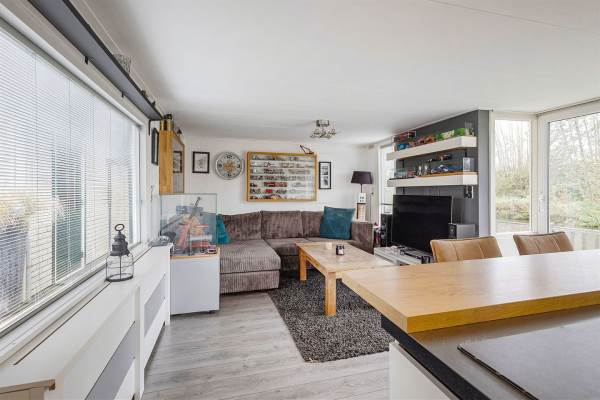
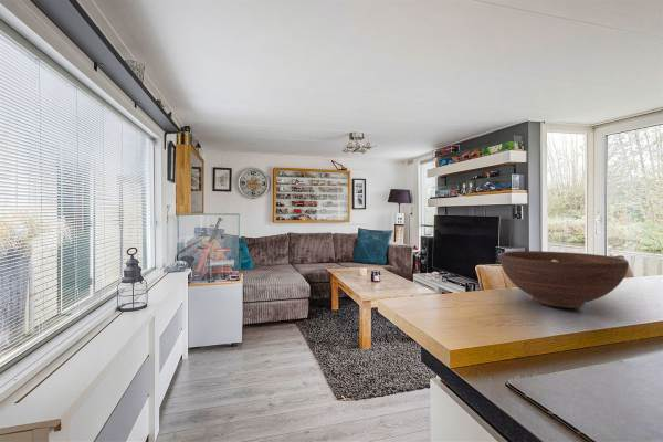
+ fruit bowl [498,250,630,309]
